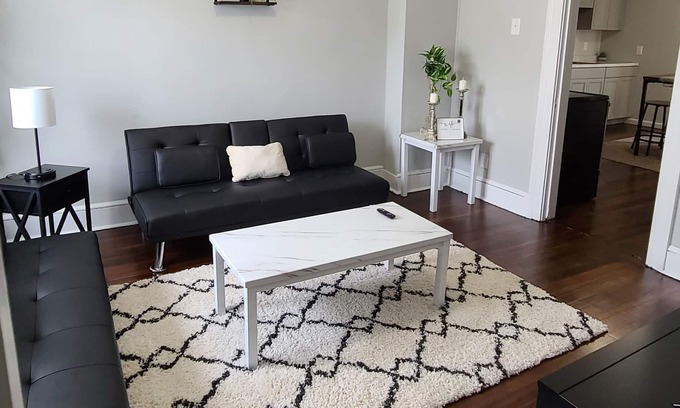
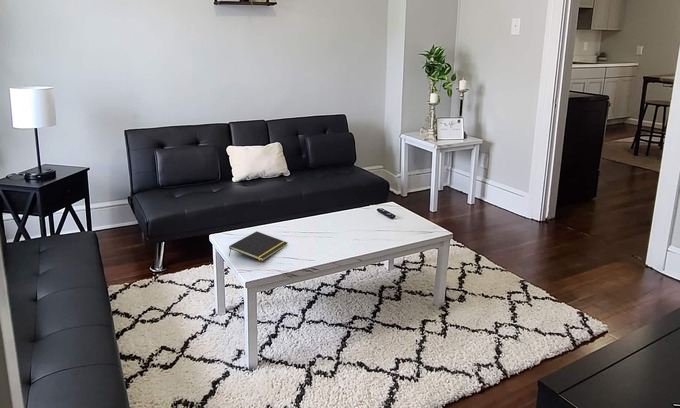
+ notepad [228,230,289,262]
